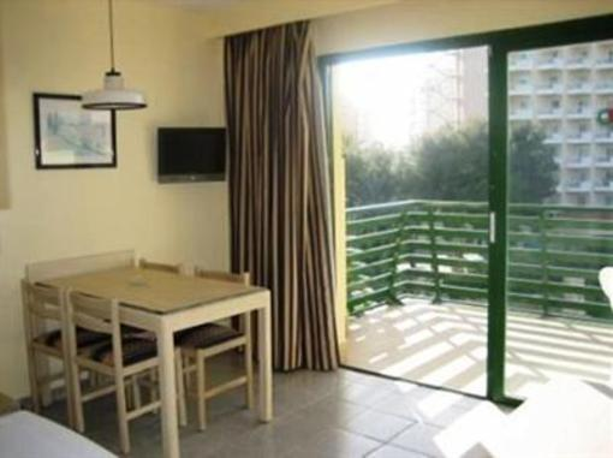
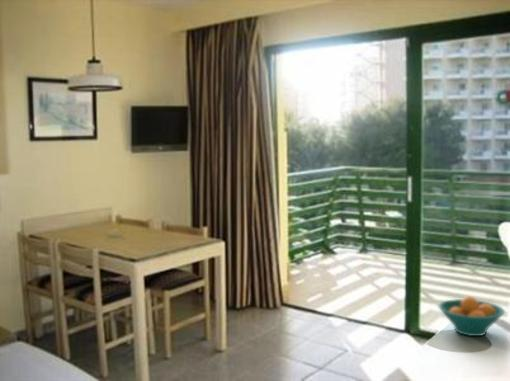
+ fruit bowl [437,295,506,337]
